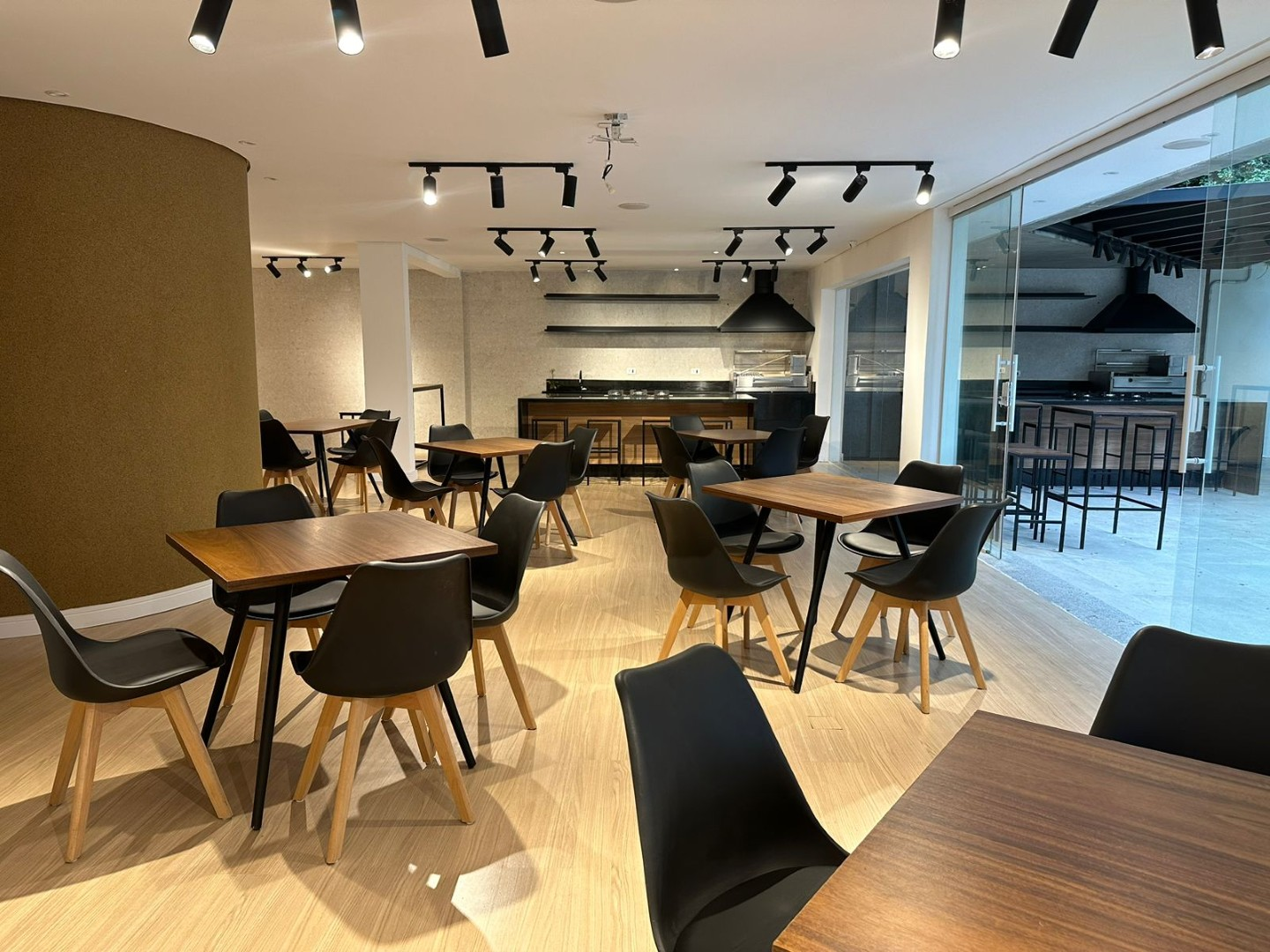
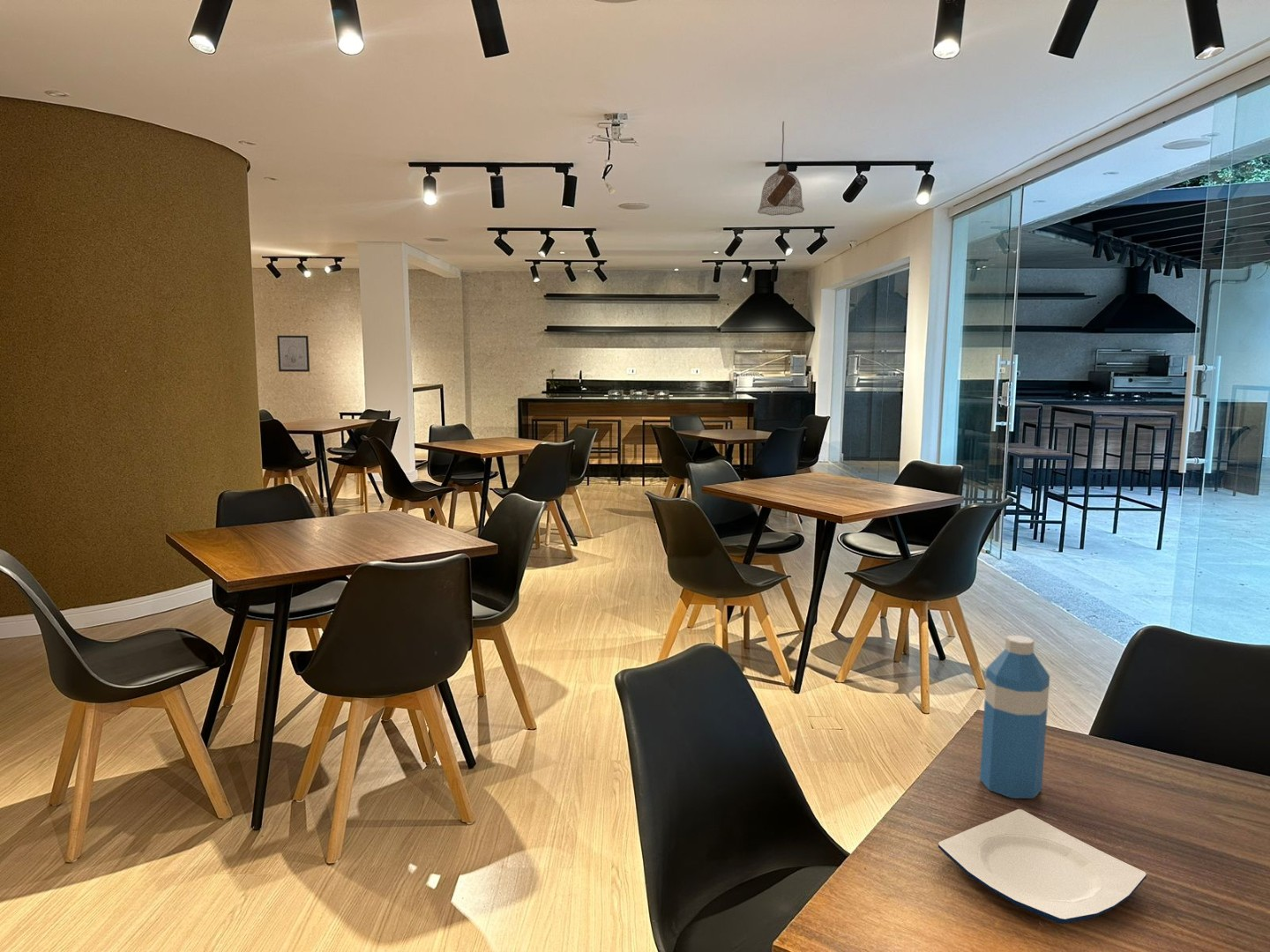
+ water bottle [979,635,1050,800]
+ pendant lamp [757,121,805,216]
+ wall art [276,335,310,373]
+ plate [938,808,1147,925]
